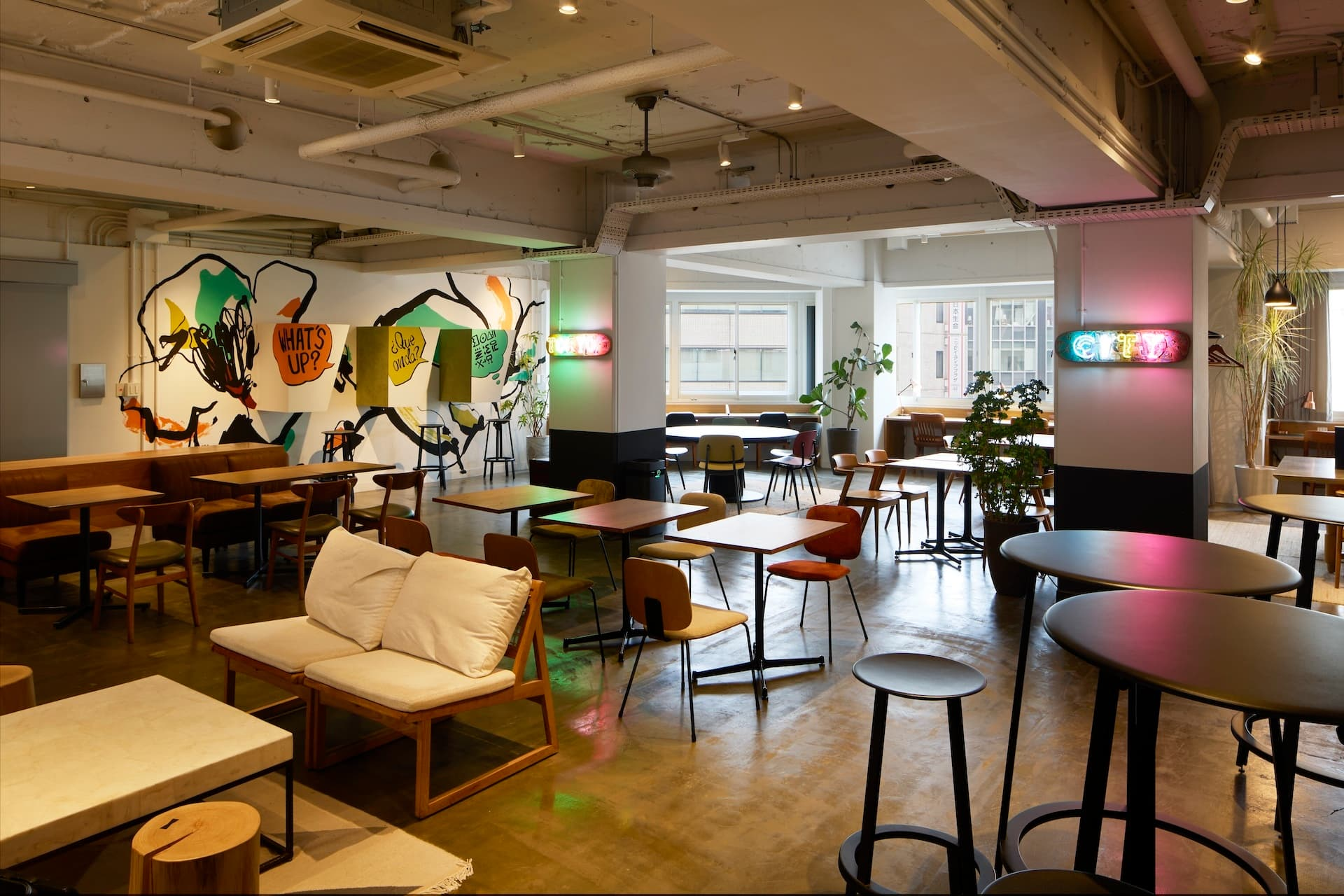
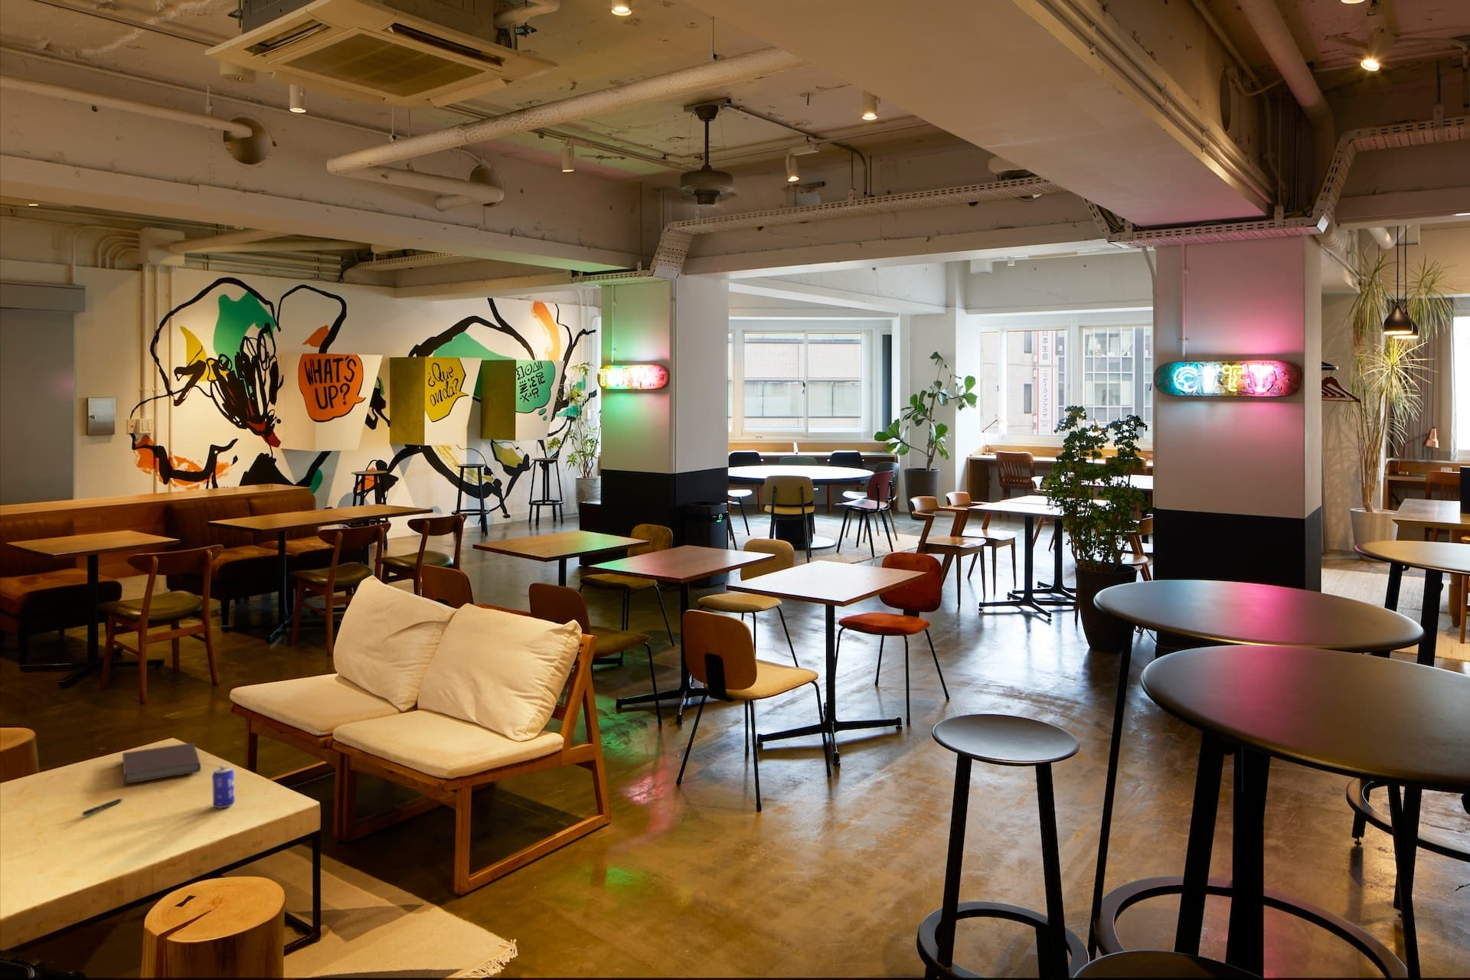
+ beer can [211,766,236,809]
+ notebook [121,743,201,784]
+ pen [81,797,124,817]
